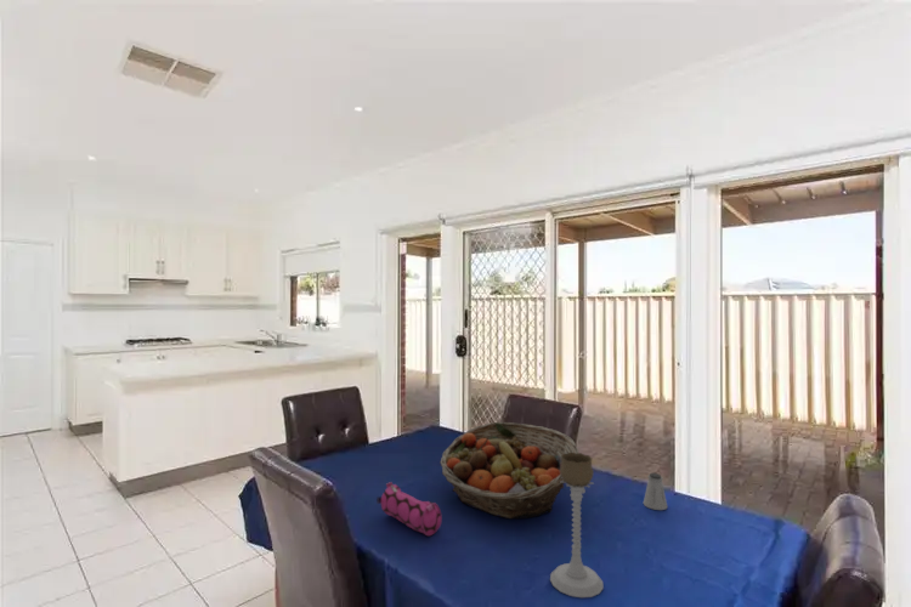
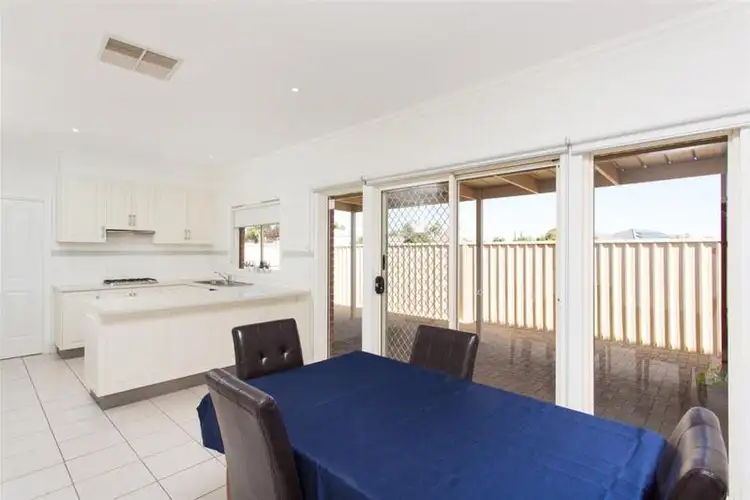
- candle holder [549,452,605,599]
- fruit basket [438,421,579,520]
- pencil case [375,481,443,537]
- saltshaker [643,472,668,511]
